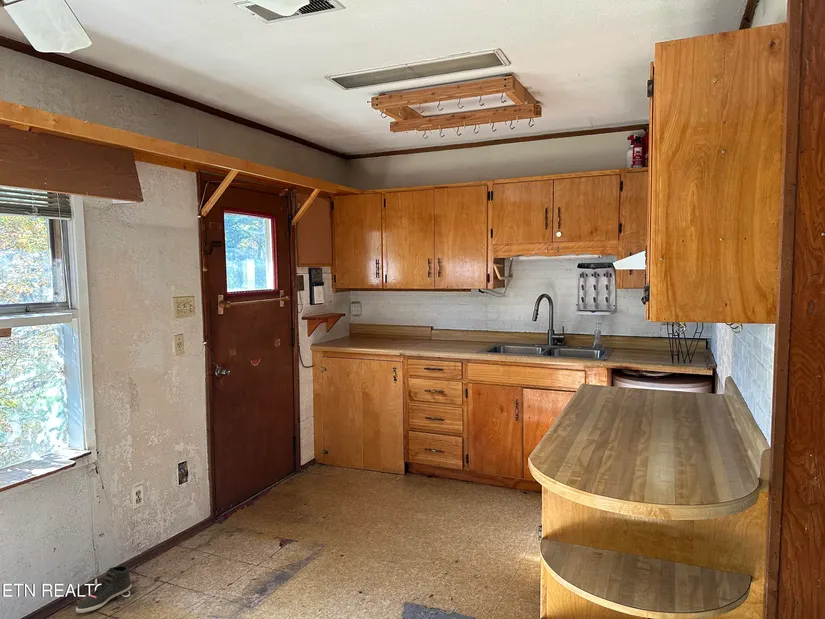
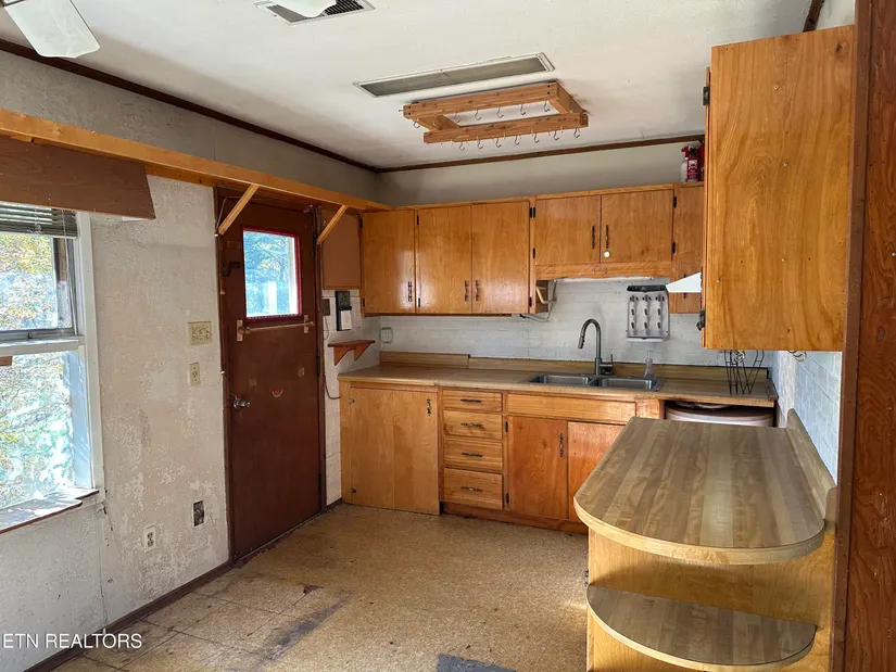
- sneaker [75,565,133,614]
